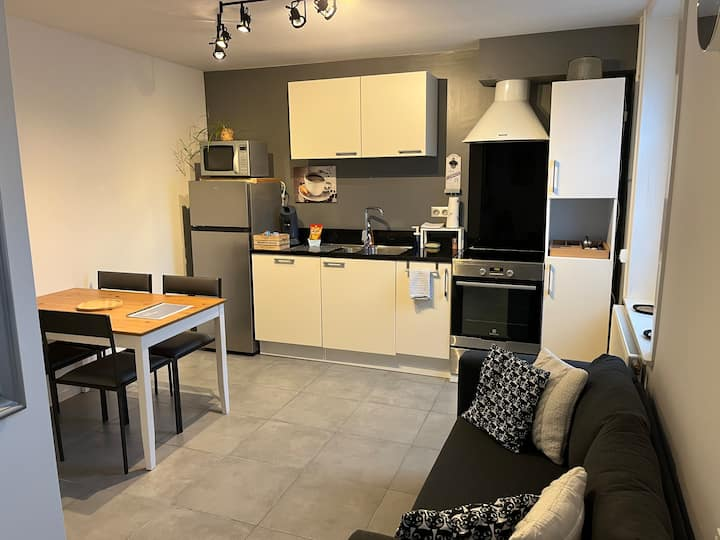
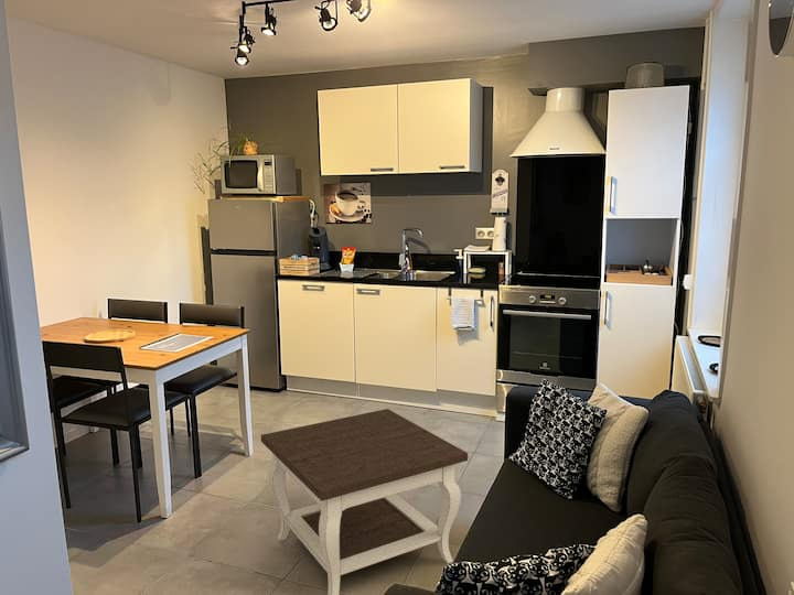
+ side table [260,408,469,595]
